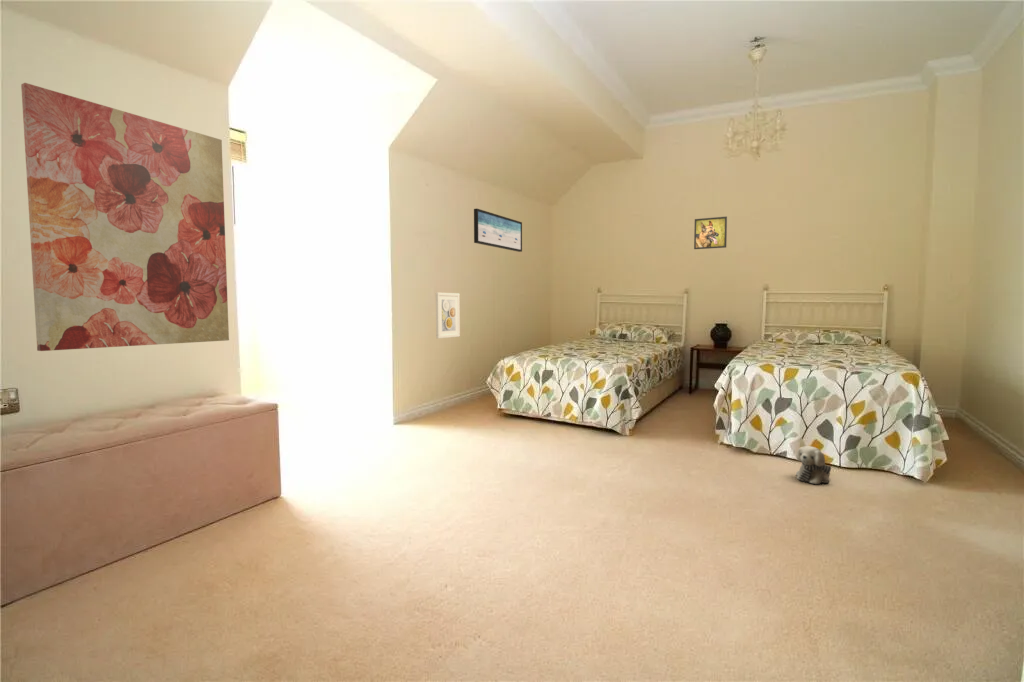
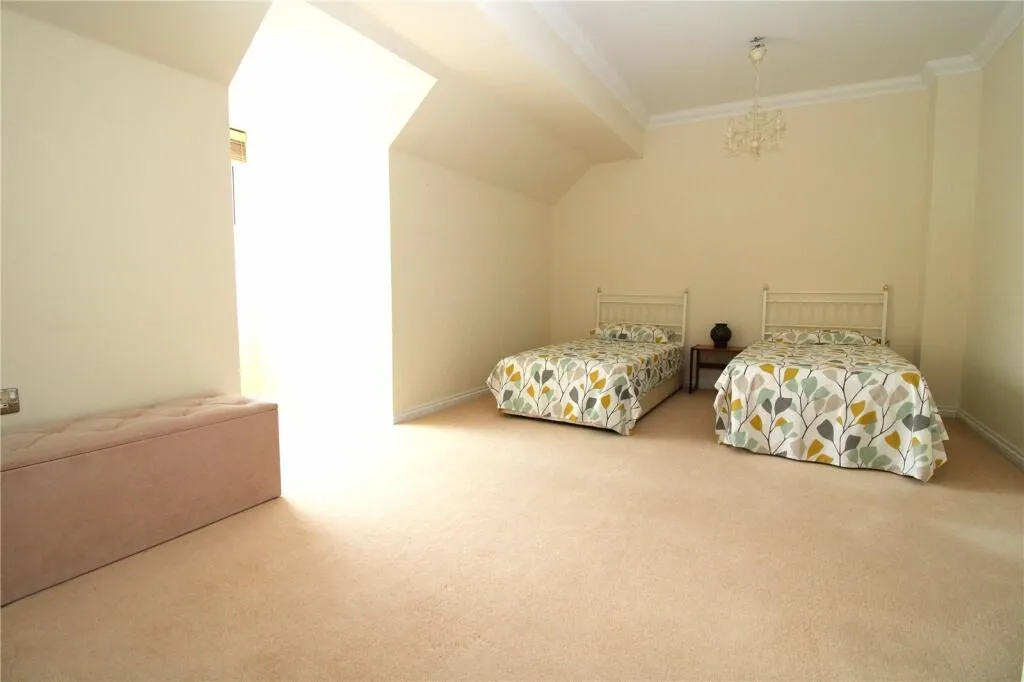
- wall art [473,208,523,253]
- wall art [20,82,230,352]
- plush toy [795,445,832,485]
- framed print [693,215,728,250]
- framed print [435,292,461,339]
